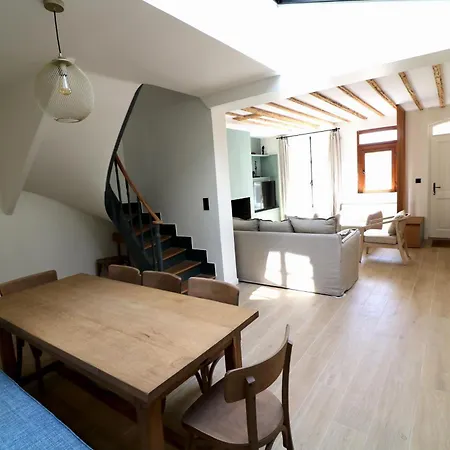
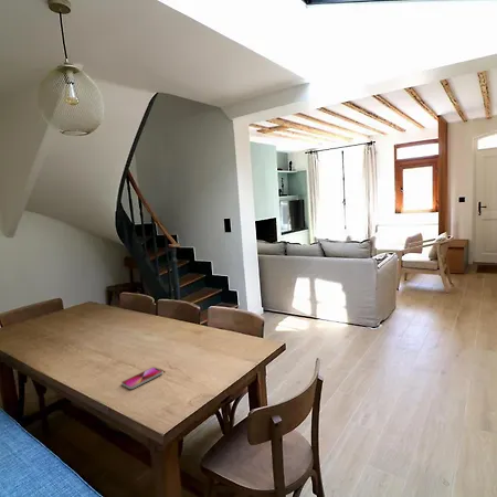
+ smartphone [120,367,163,390]
